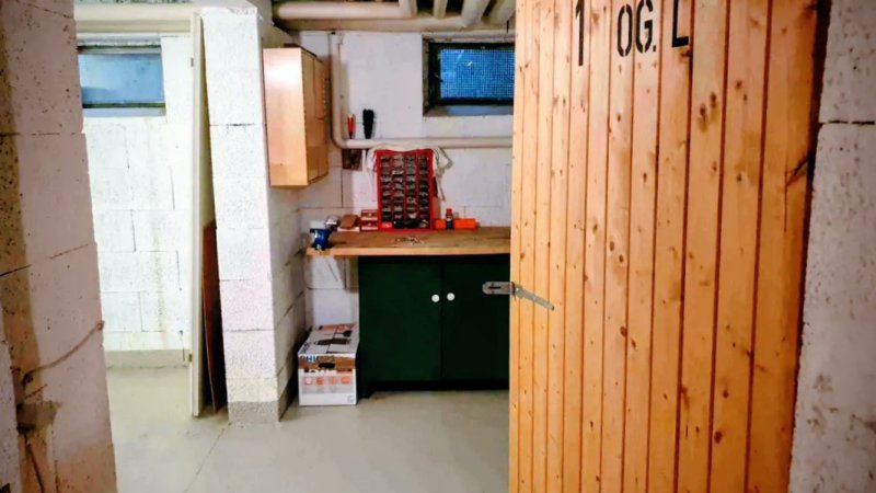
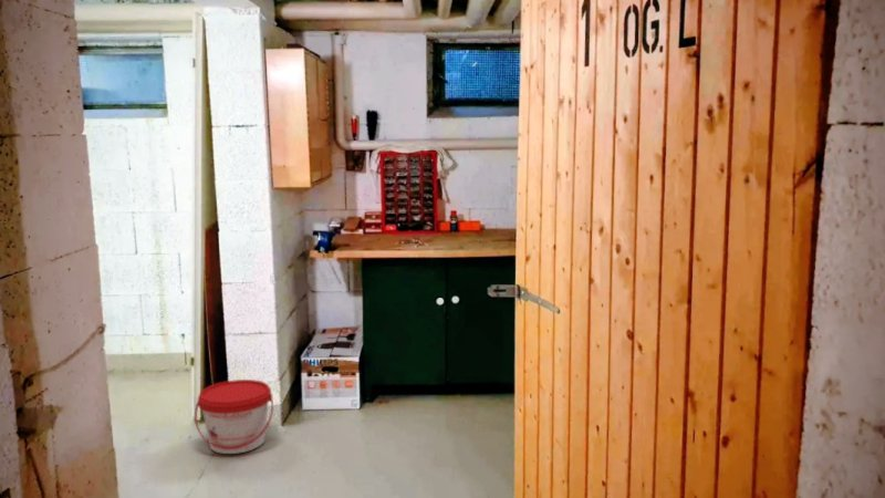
+ bucket [194,378,274,455]
